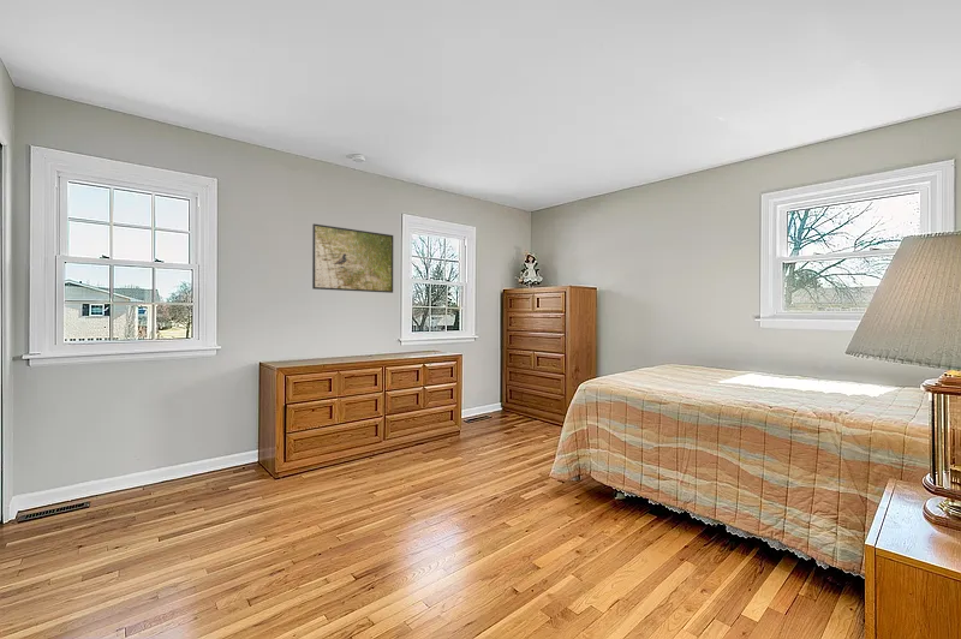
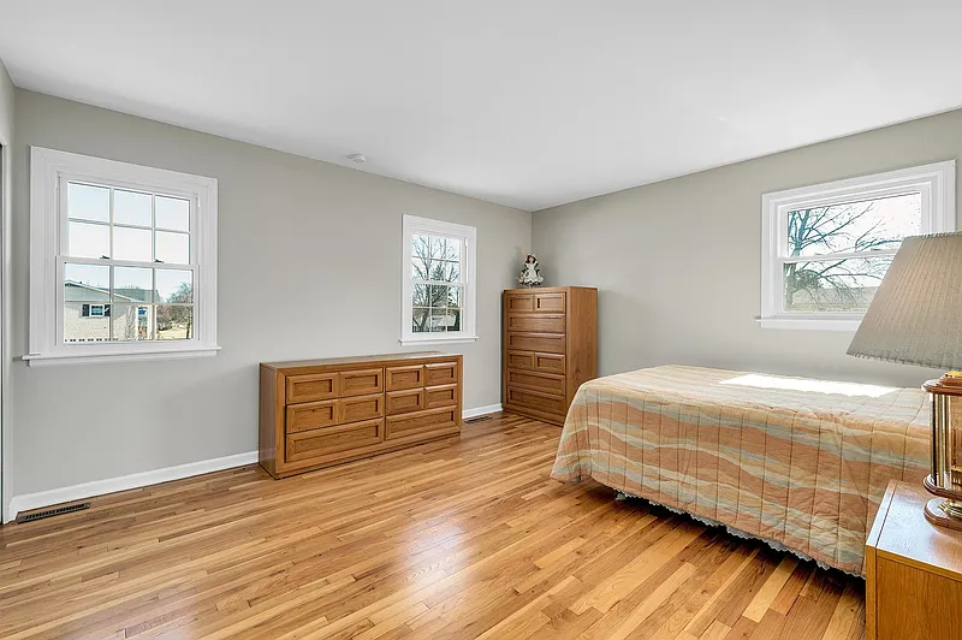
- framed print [311,222,394,294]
